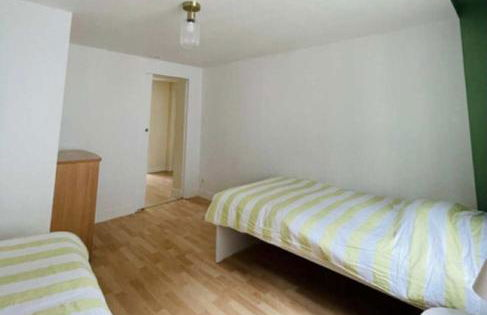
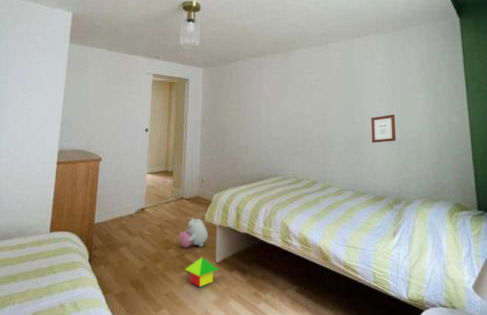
+ plush toy [178,217,209,249]
+ picture frame [370,114,397,144]
+ toy house [184,256,219,288]
